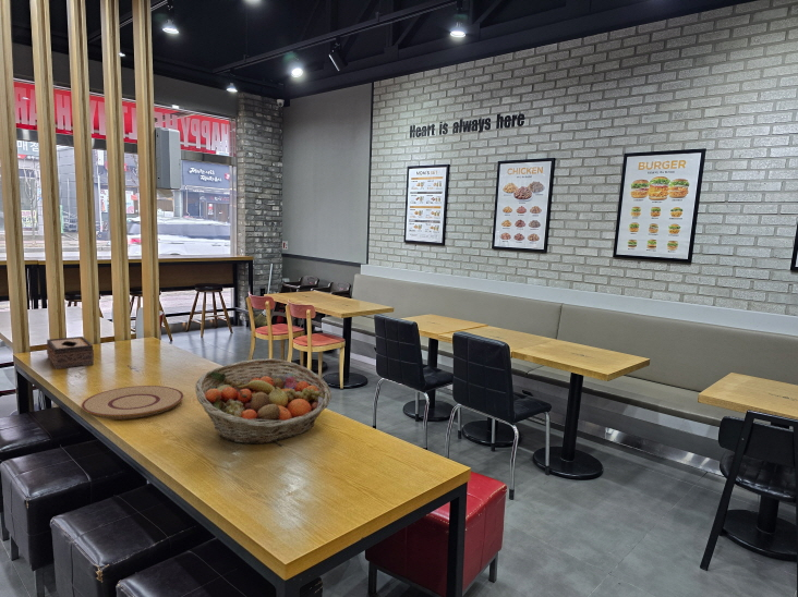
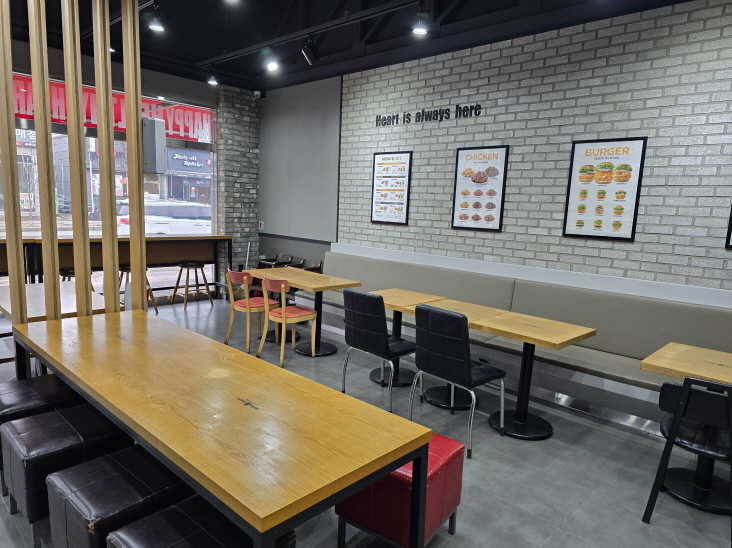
- tissue box [46,336,95,370]
- plate [81,385,184,421]
- fruit basket [194,357,332,446]
